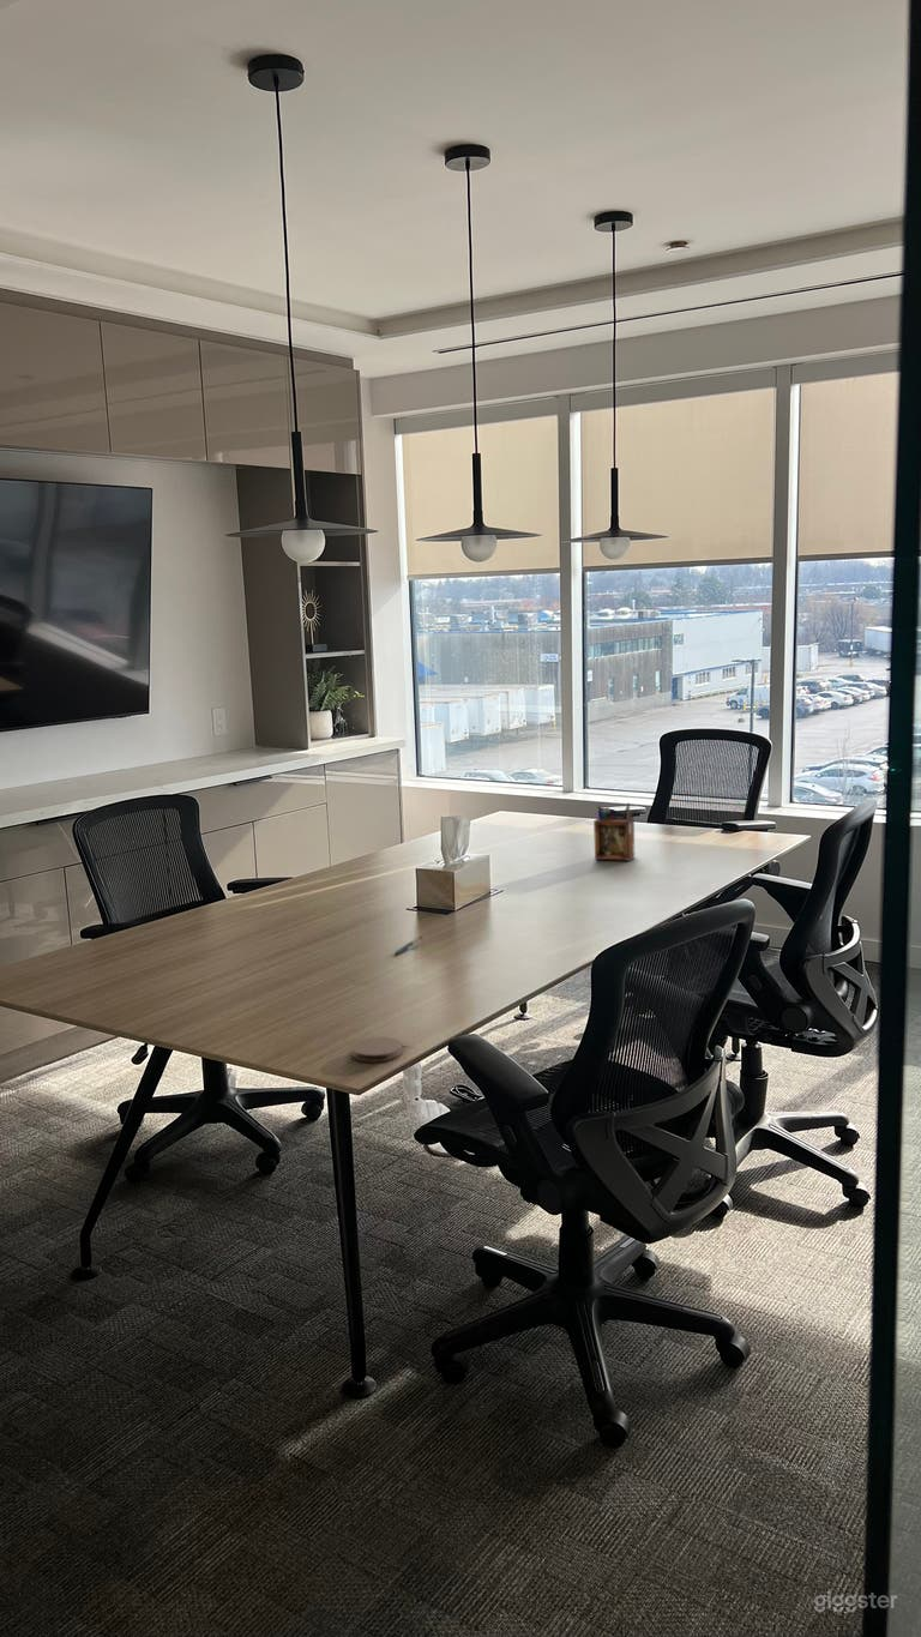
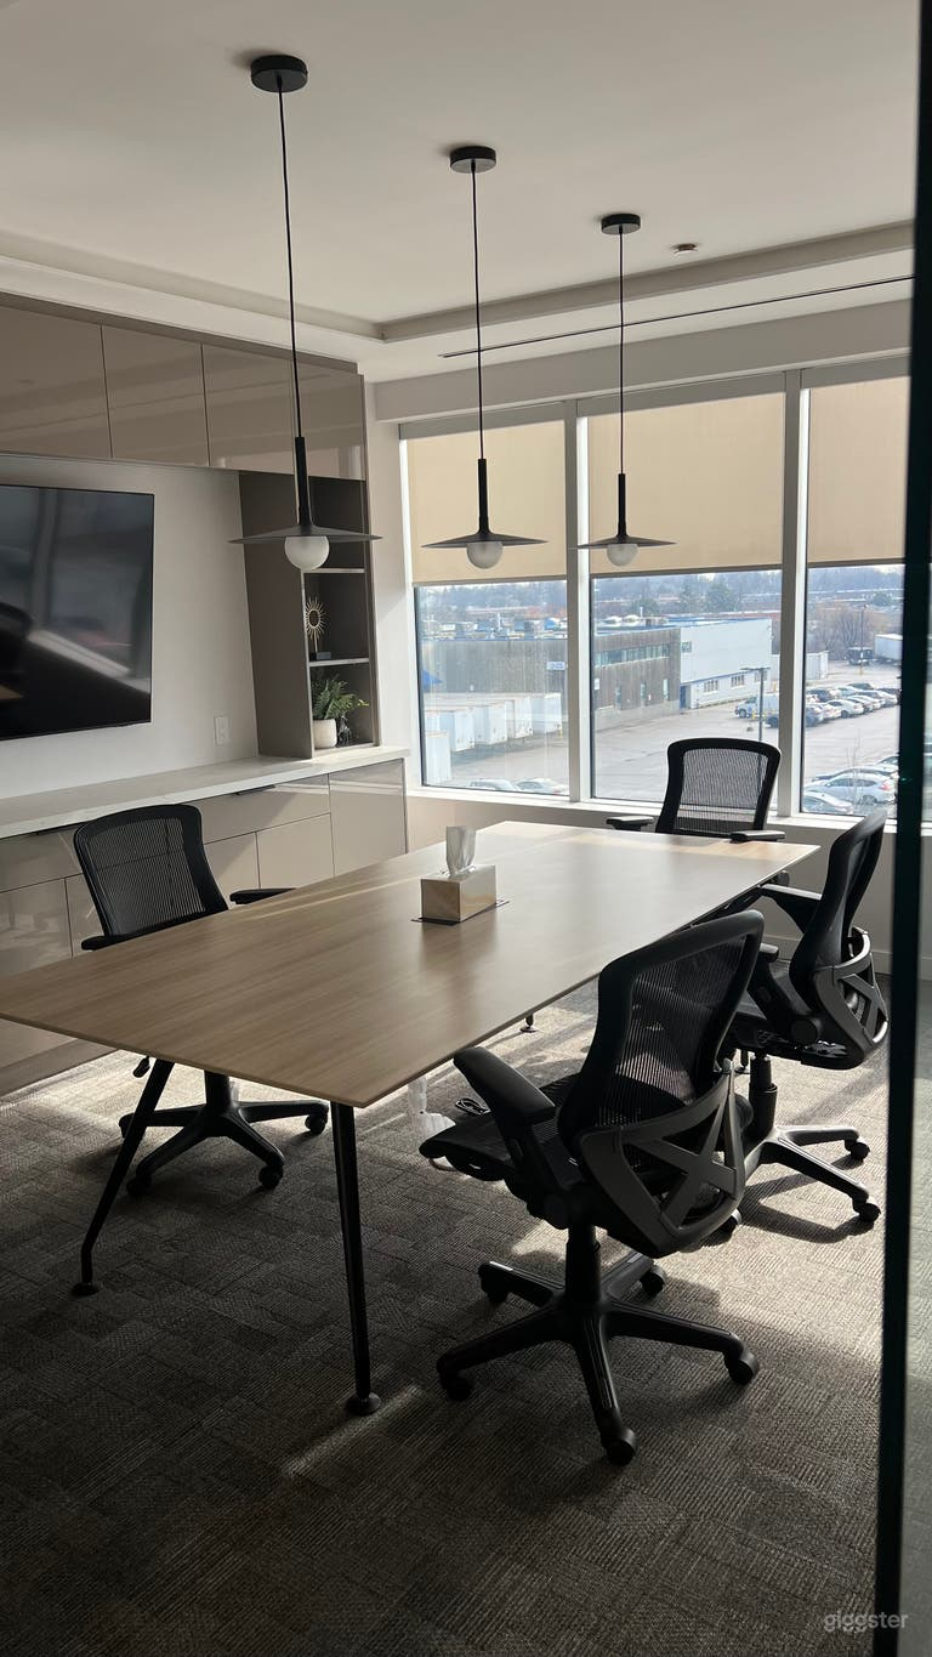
- coaster [350,1036,404,1063]
- desk organizer [592,802,636,862]
- pen [393,934,425,956]
